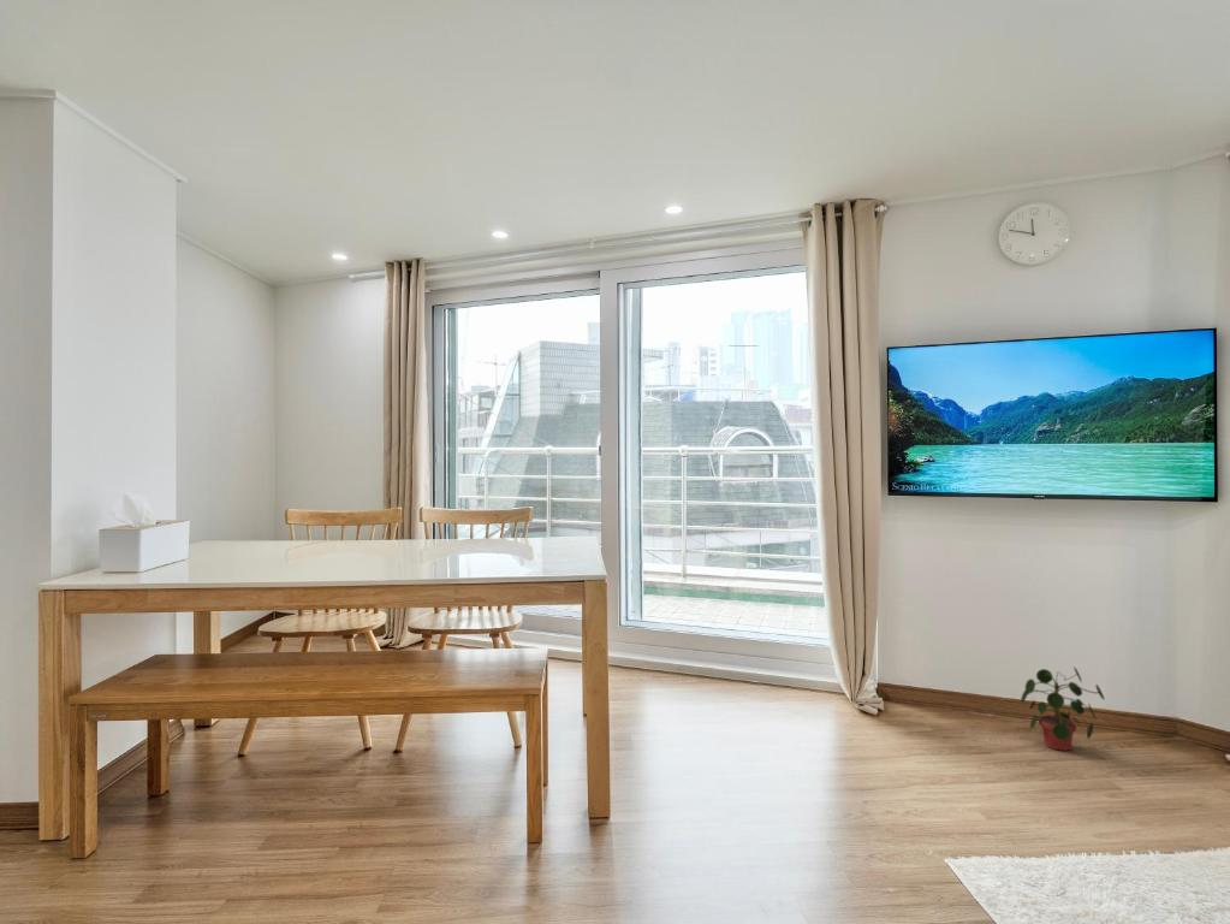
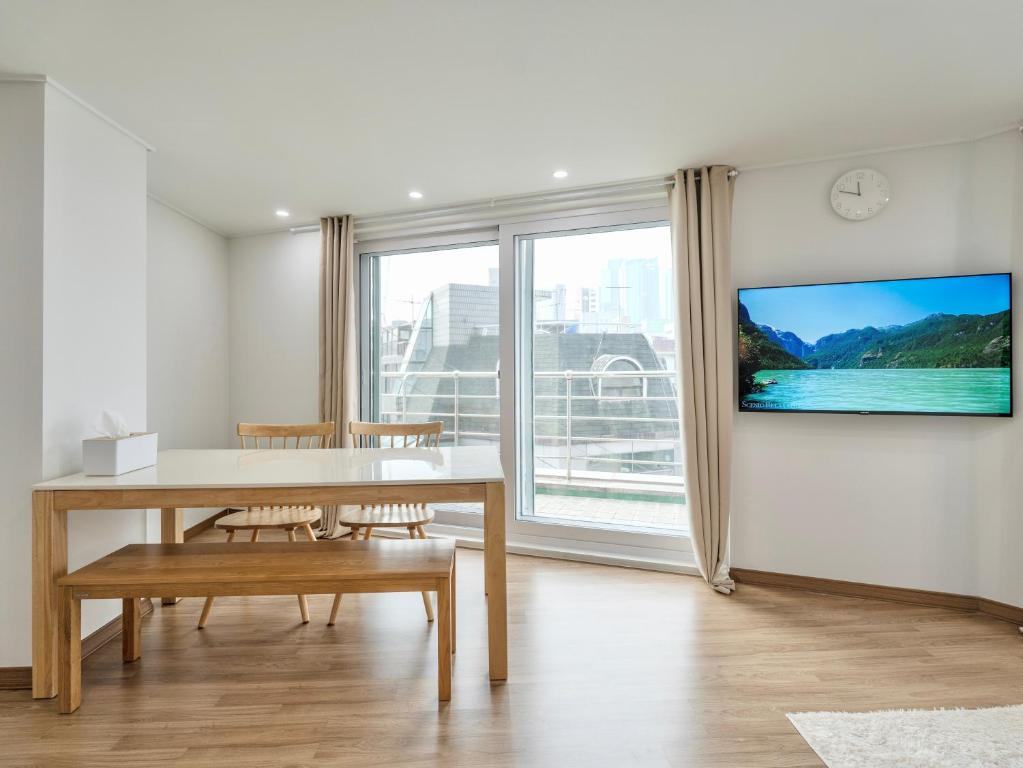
- potted plant [1020,665,1105,752]
